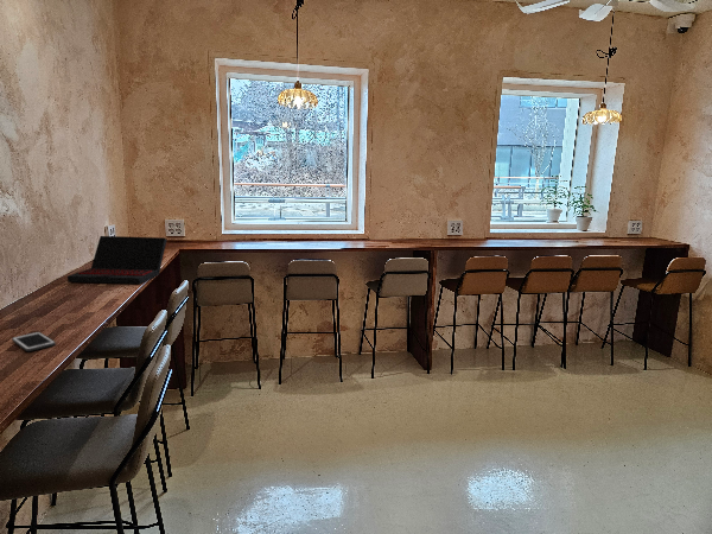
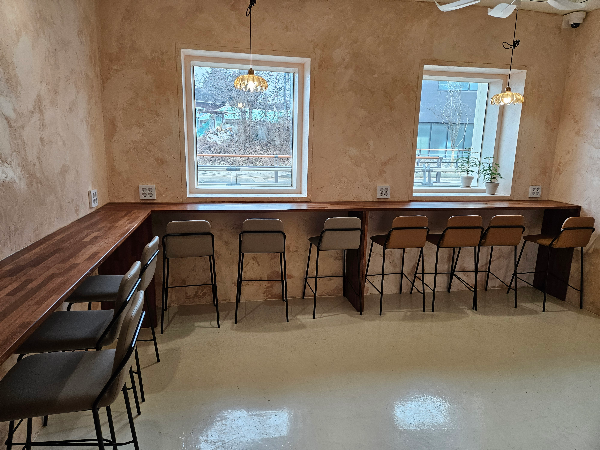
- cell phone [11,331,57,352]
- laptop [66,235,167,285]
